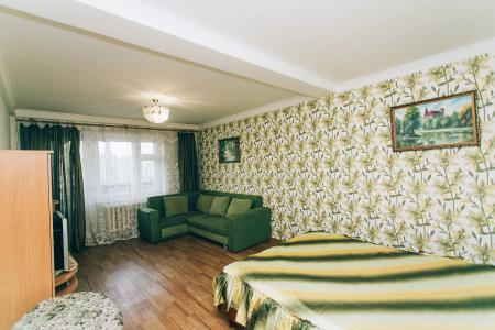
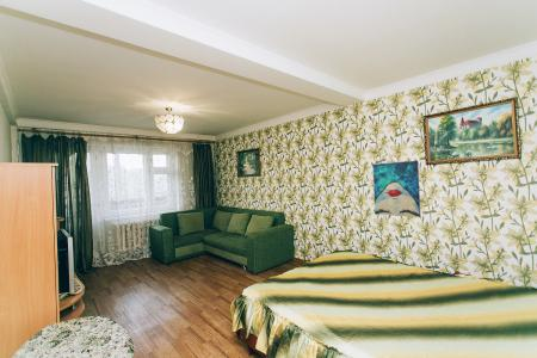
+ wall art [372,160,421,218]
